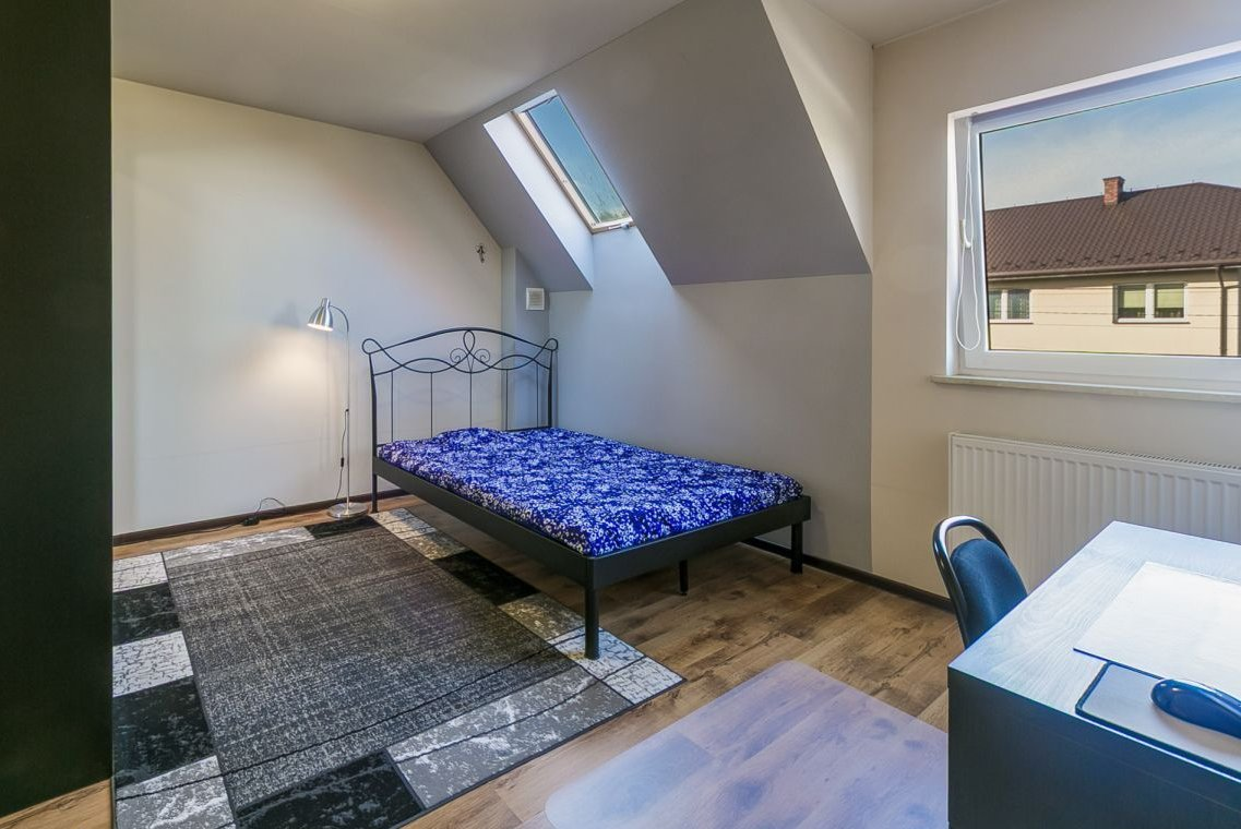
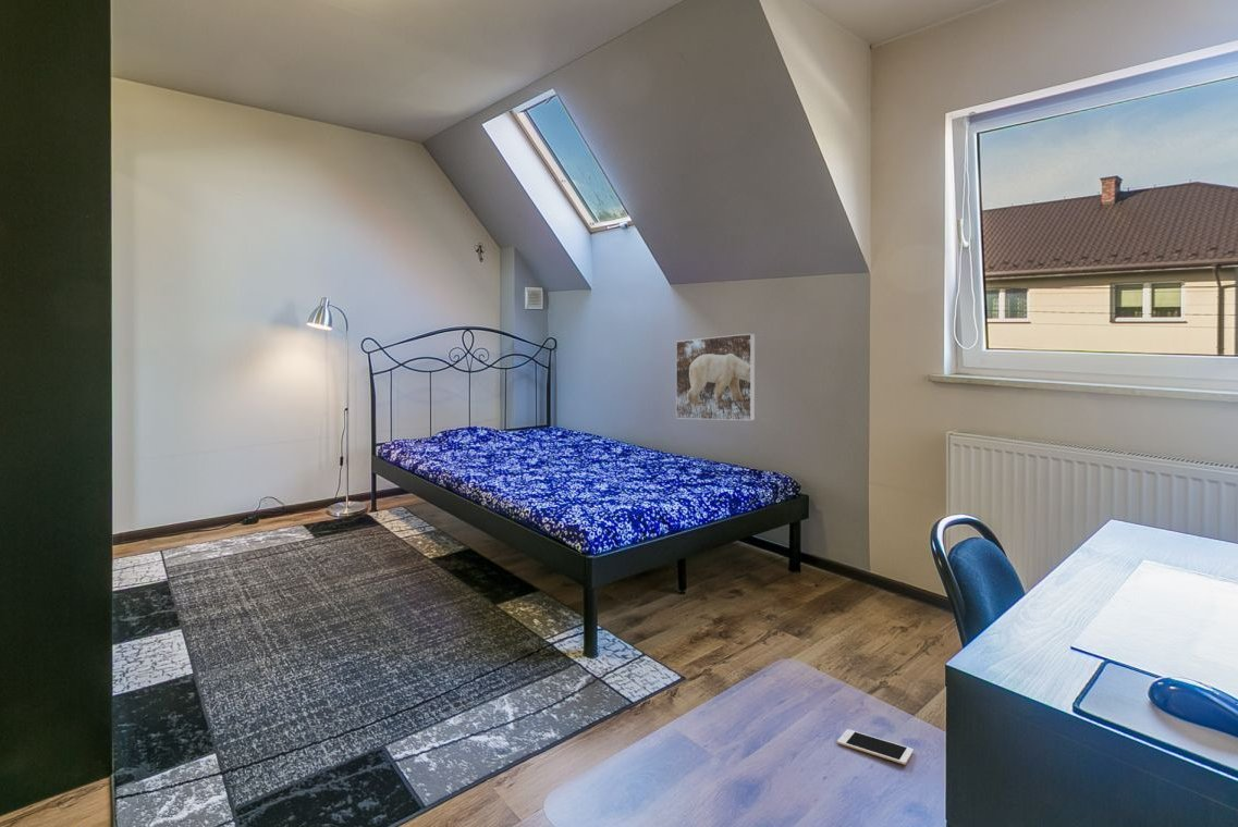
+ cell phone [836,728,915,765]
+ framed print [675,332,756,421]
